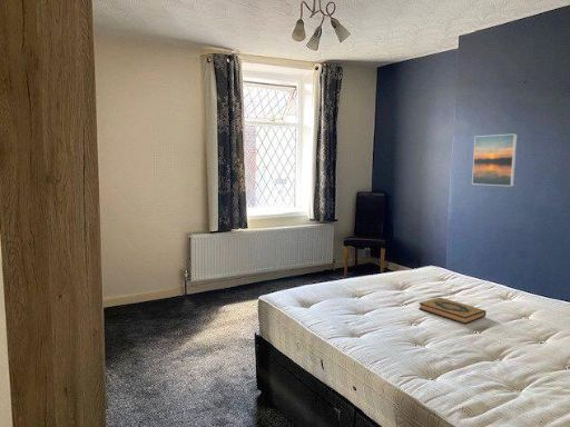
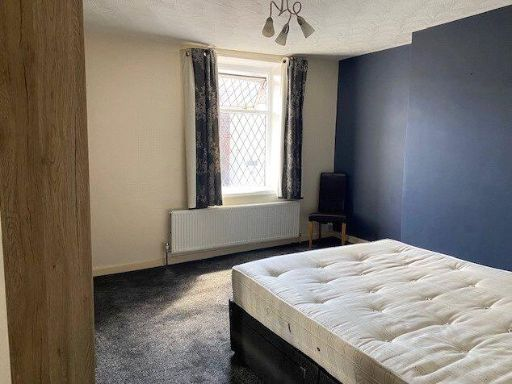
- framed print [471,132,519,187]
- hardback book [417,297,487,325]
